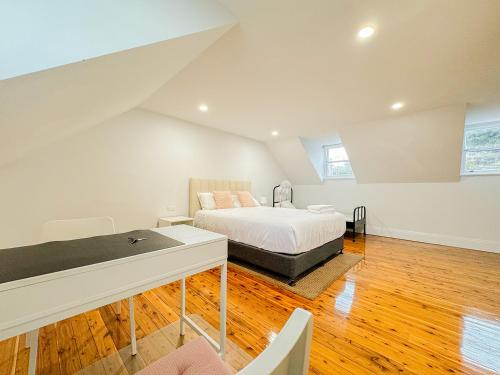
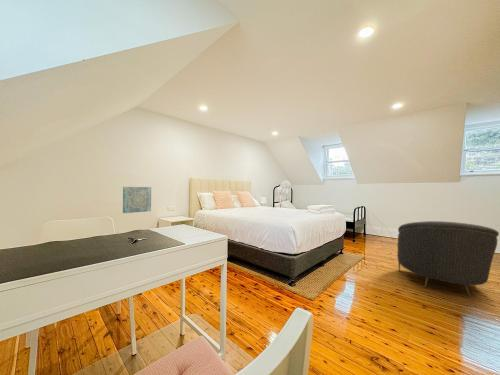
+ wall art [122,186,152,214]
+ armchair [396,220,500,297]
